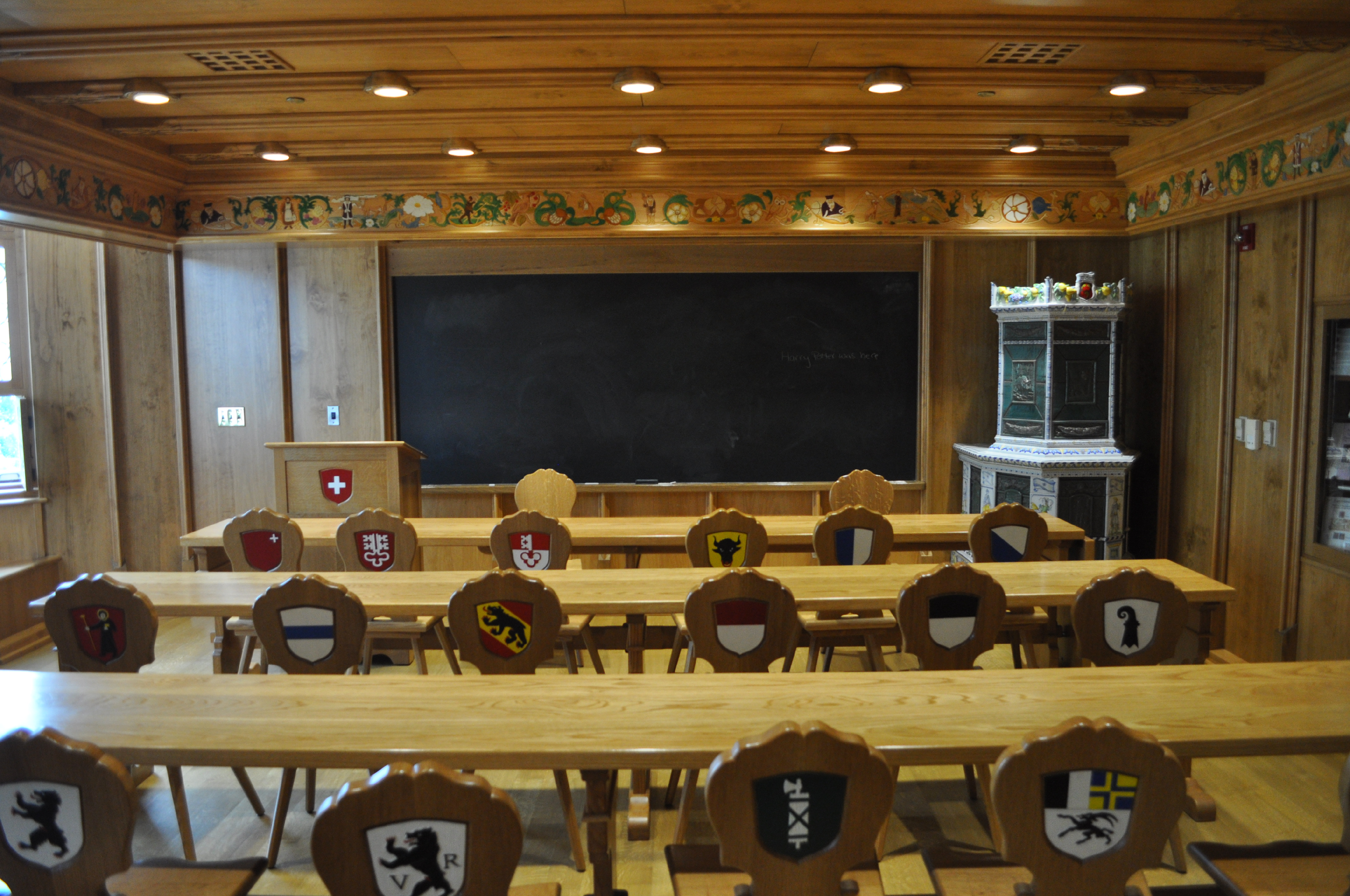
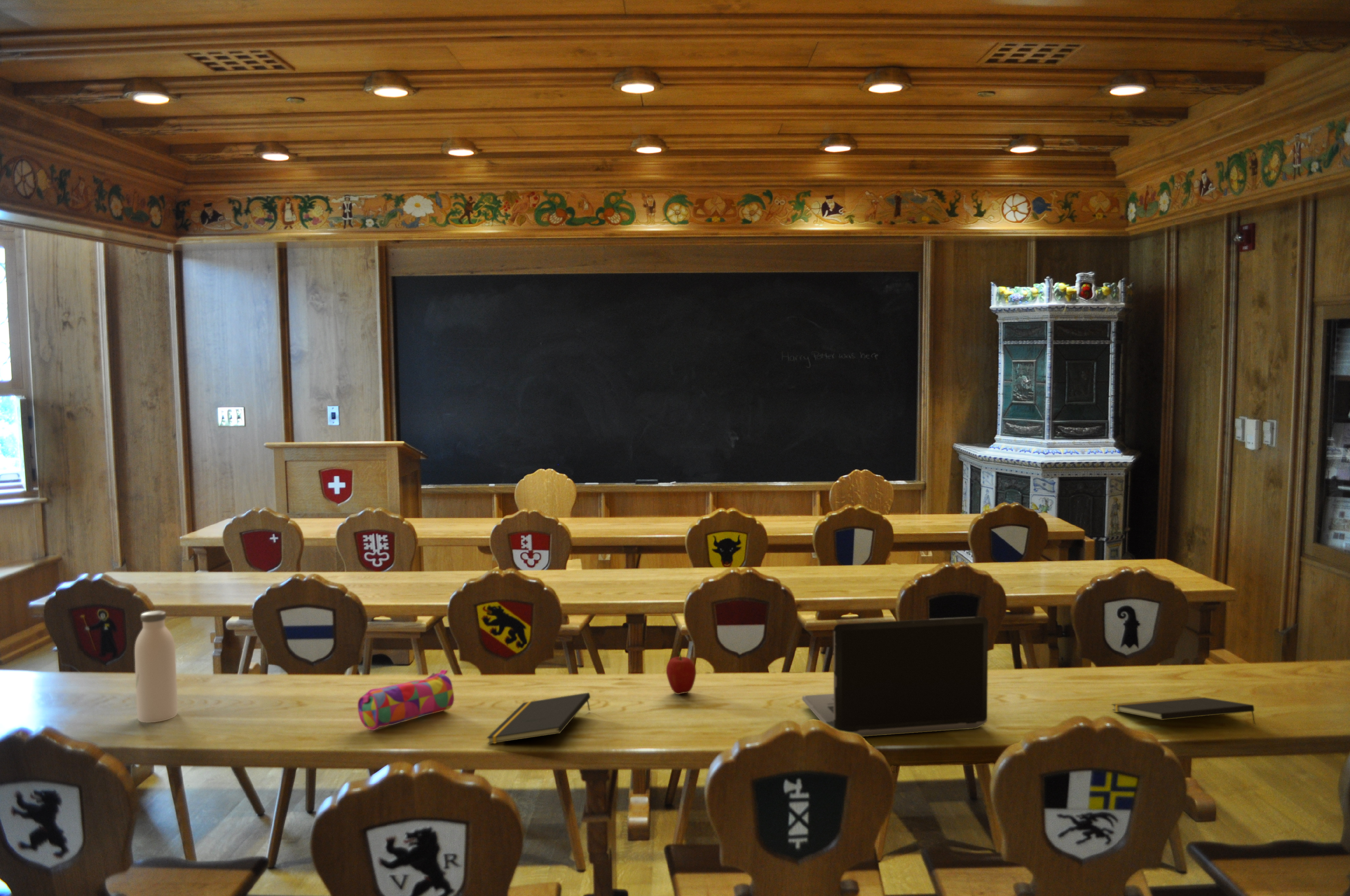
+ laptop computer [802,616,988,737]
+ notepad [1111,696,1256,726]
+ notepad [486,692,591,744]
+ pencil case [357,669,455,731]
+ fruit [666,651,696,695]
+ water bottle [134,610,178,723]
